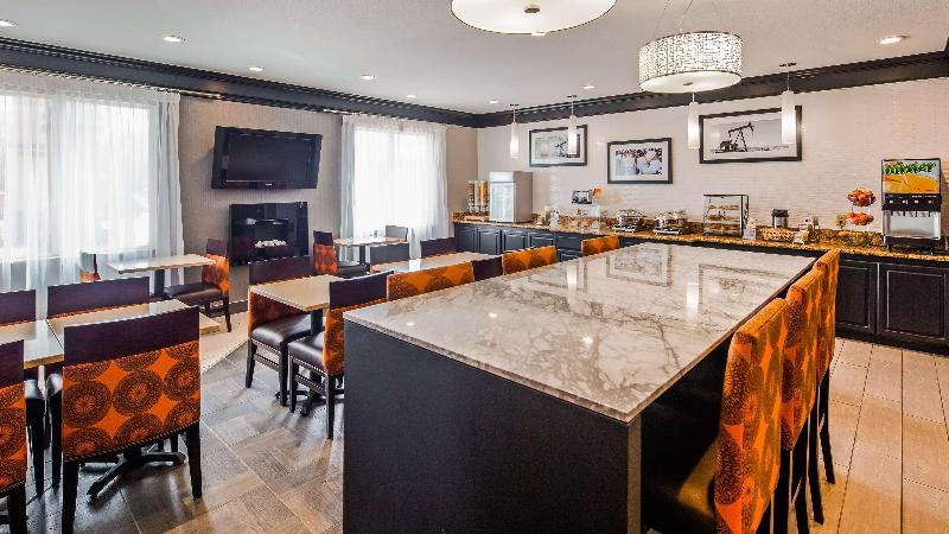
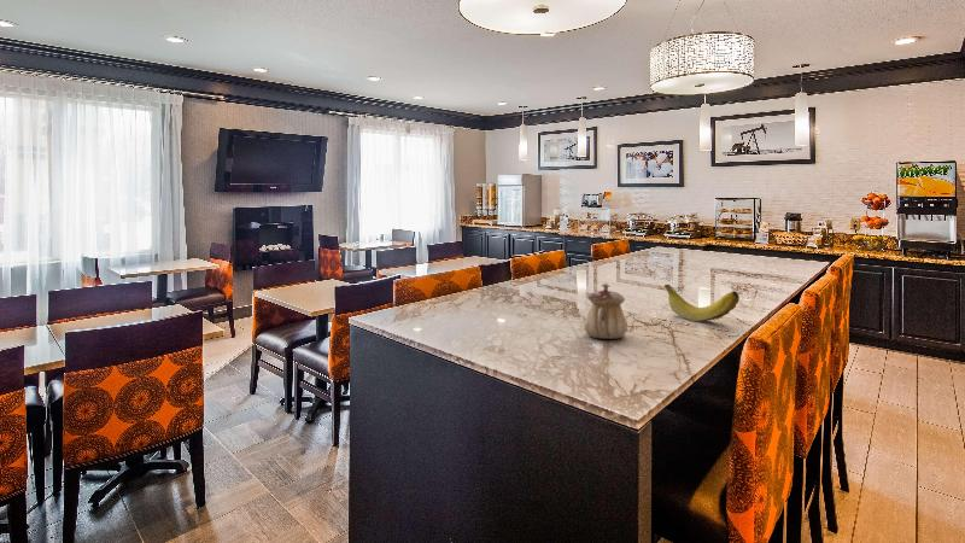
+ teapot [583,282,628,340]
+ fruit [663,284,741,322]
